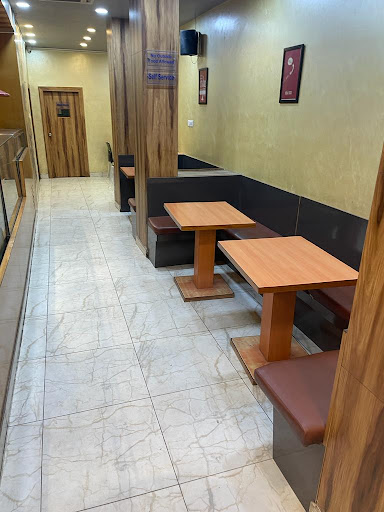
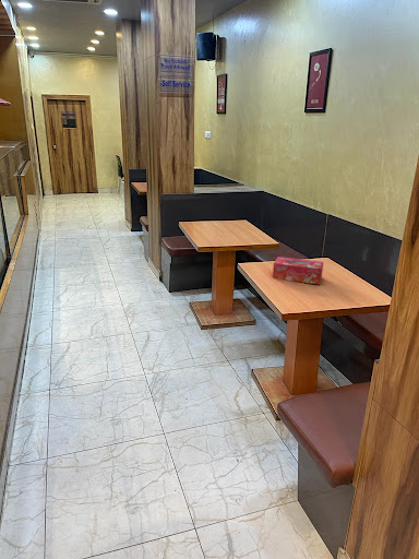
+ tissue box [272,255,324,285]
